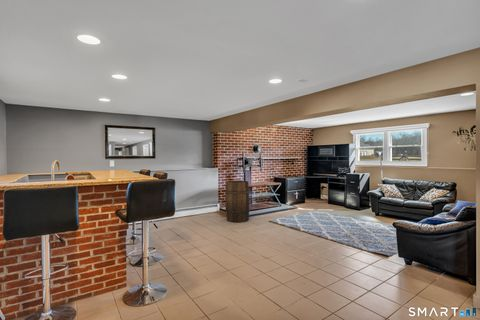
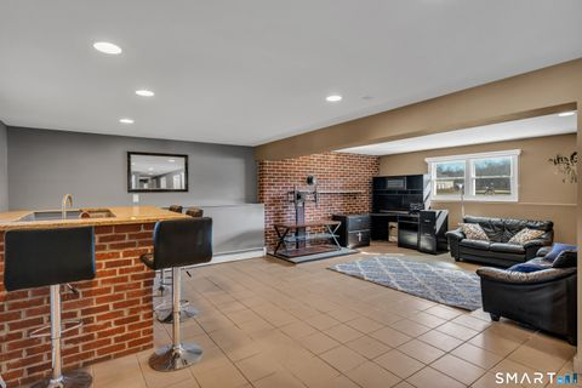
- wooden barrel [225,179,250,223]
